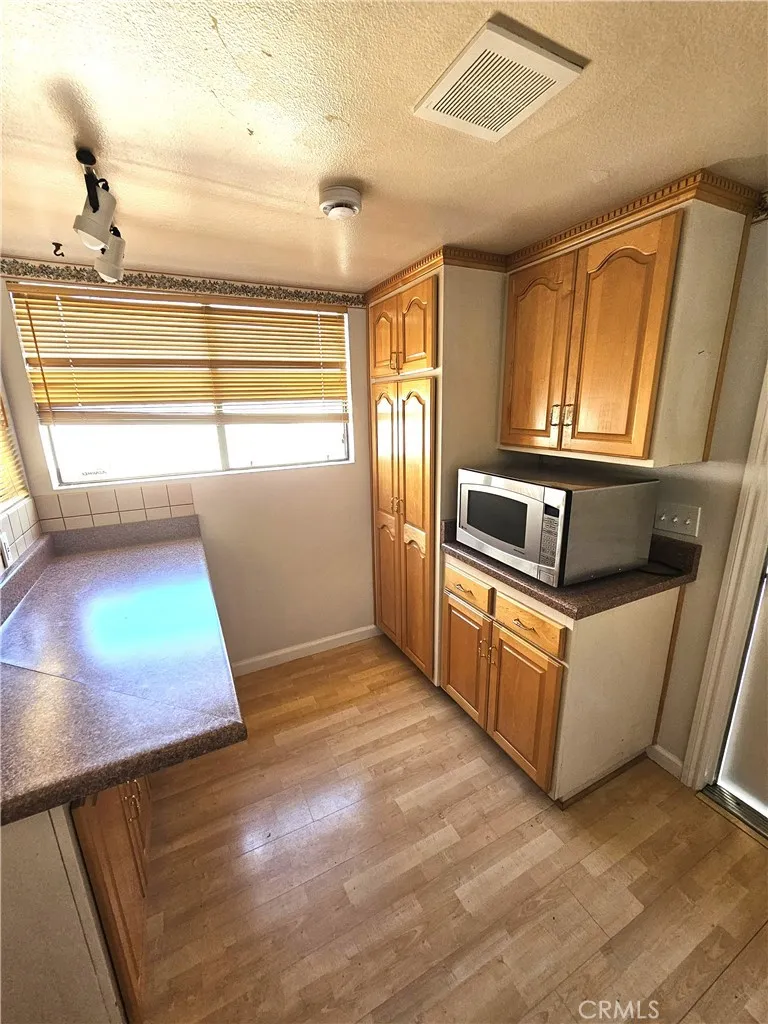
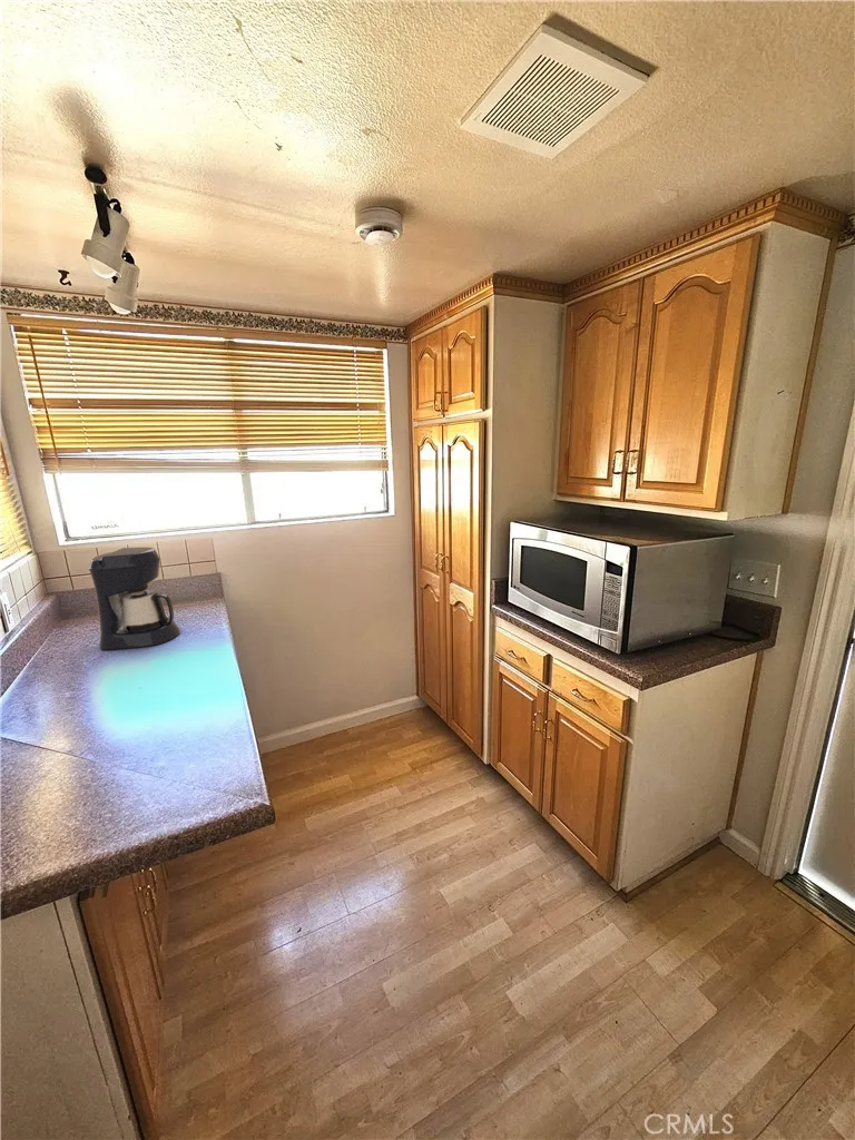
+ coffee maker [88,547,181,651]
